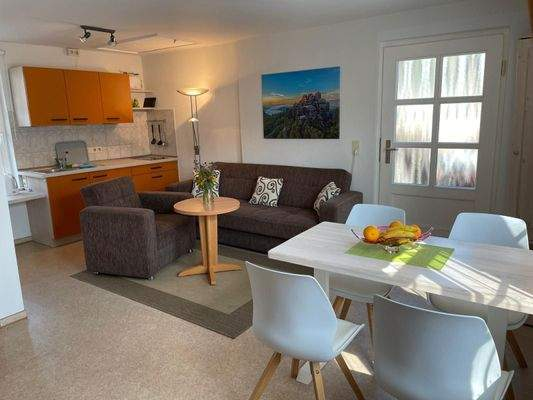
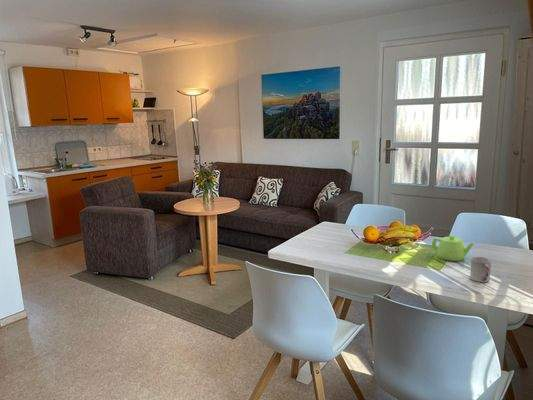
+ cup [469,256,492,283]
+ teapot [430,234,475,262]
